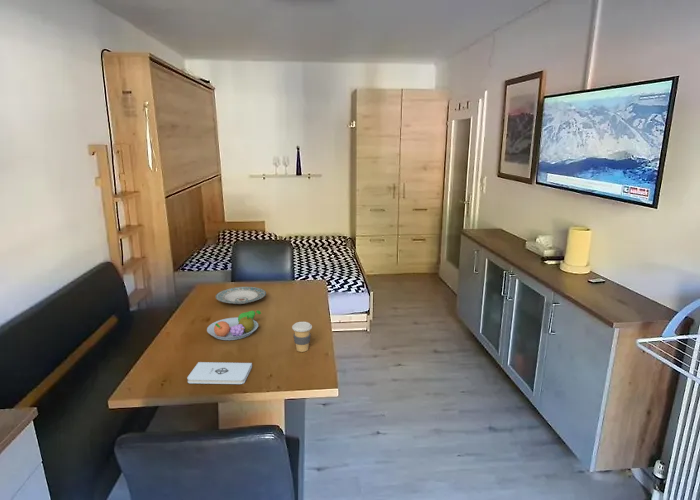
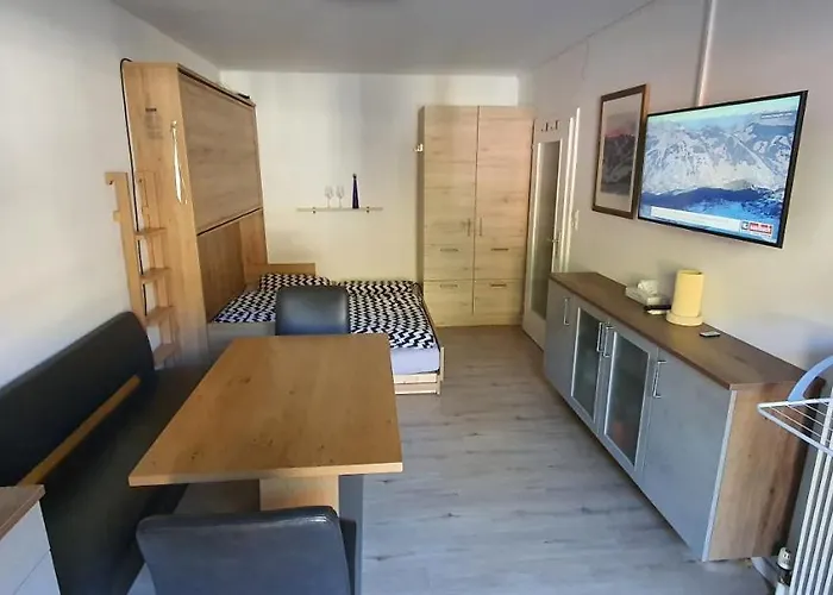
- plate [215,286,267,305]
- notepad [186,361,253,385]
- coffee cup [291,321,313,353]
- fruit bowl [206,309,262,341]
